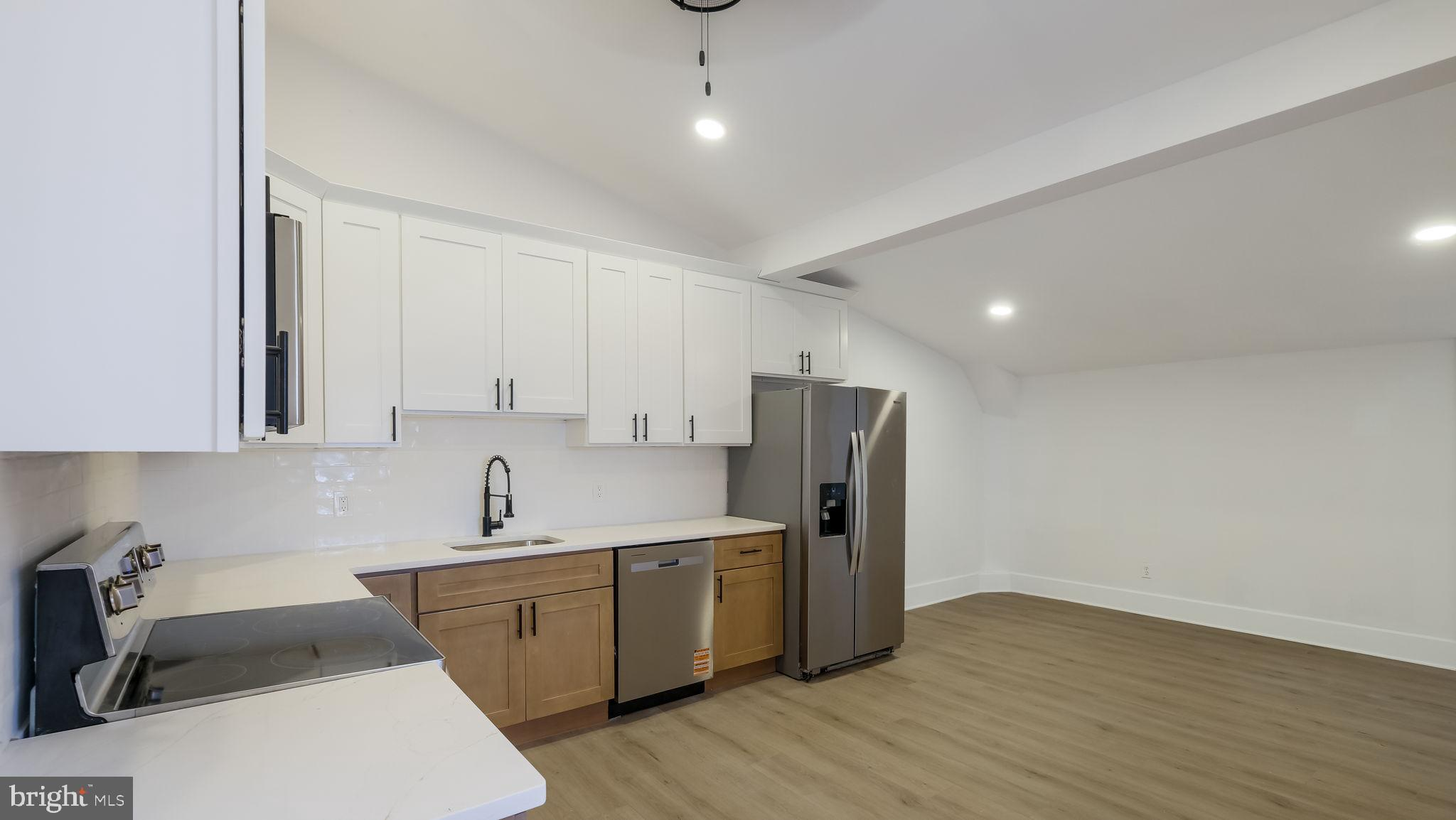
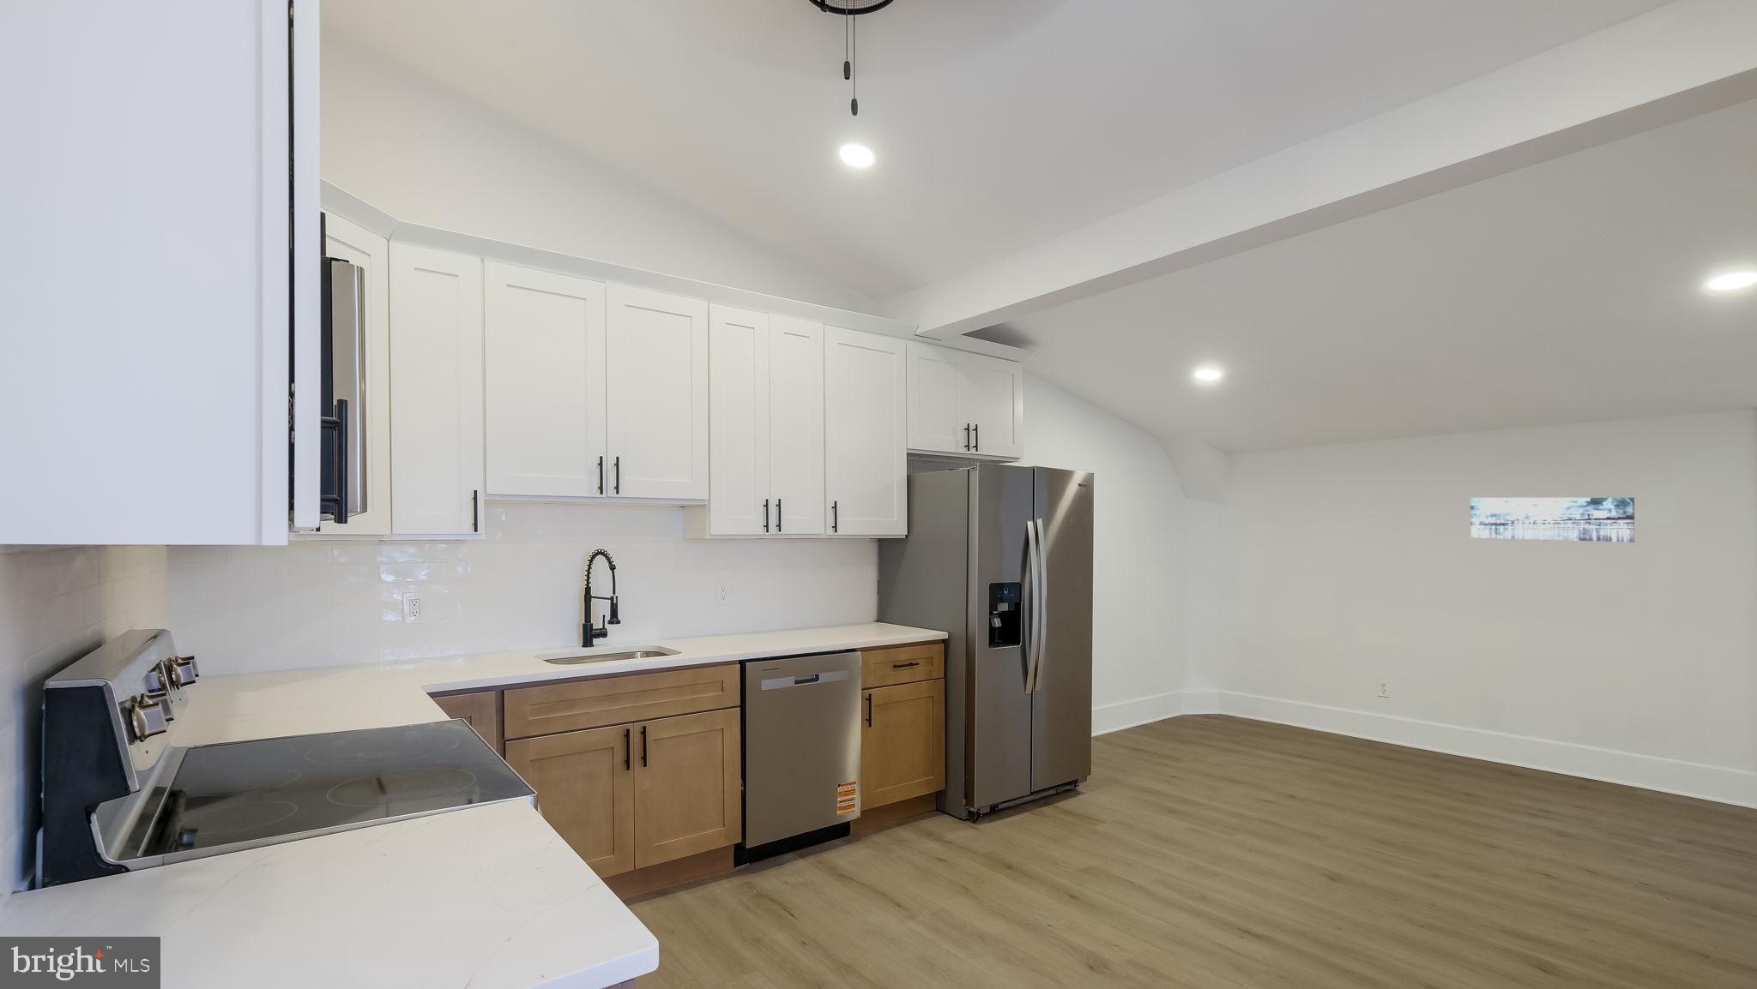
+ wall art [1470,497,1635,544]
